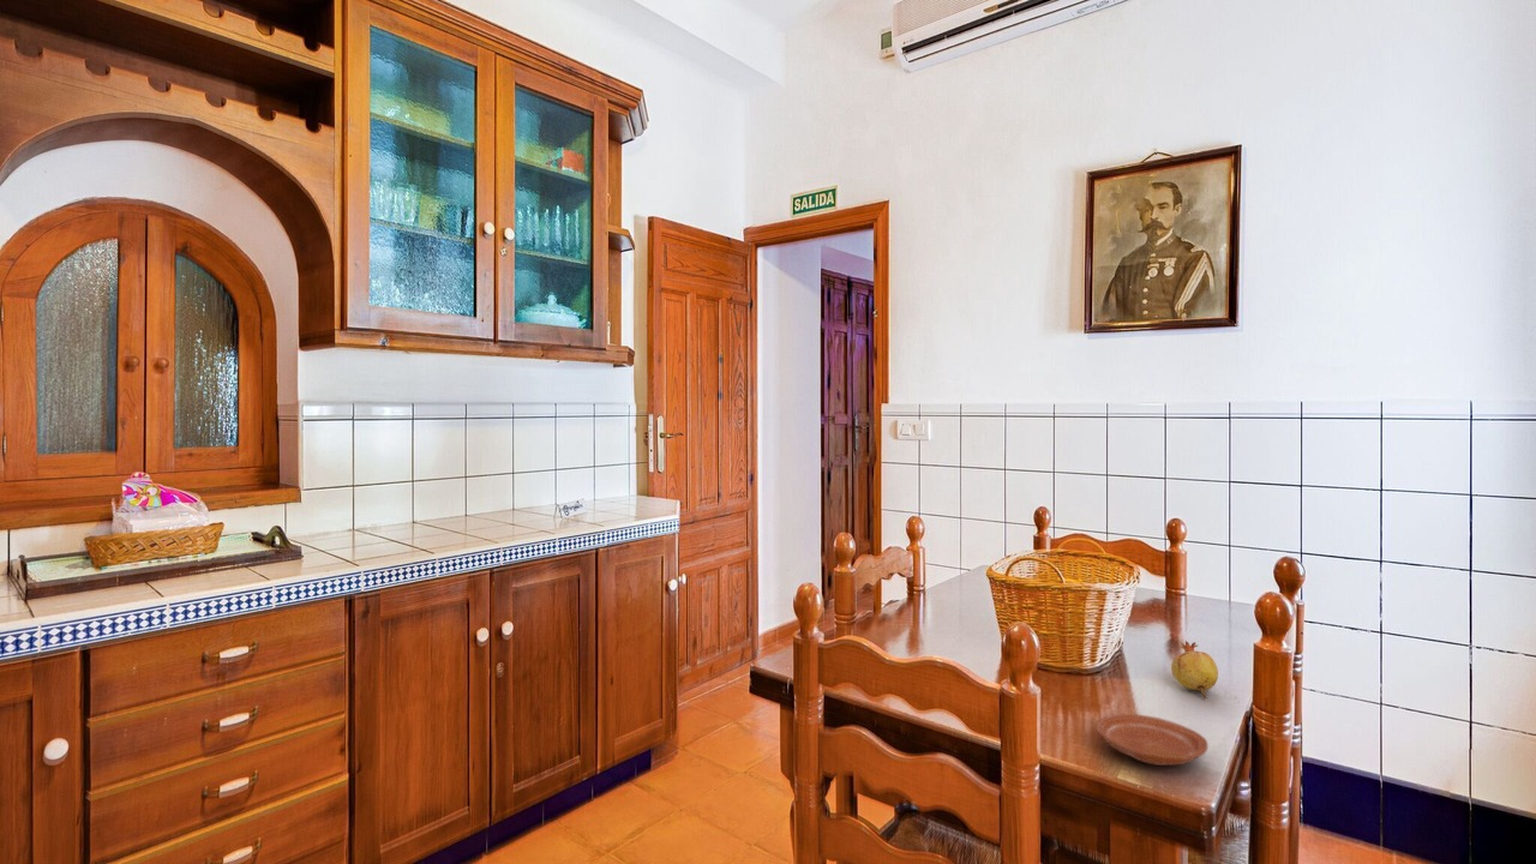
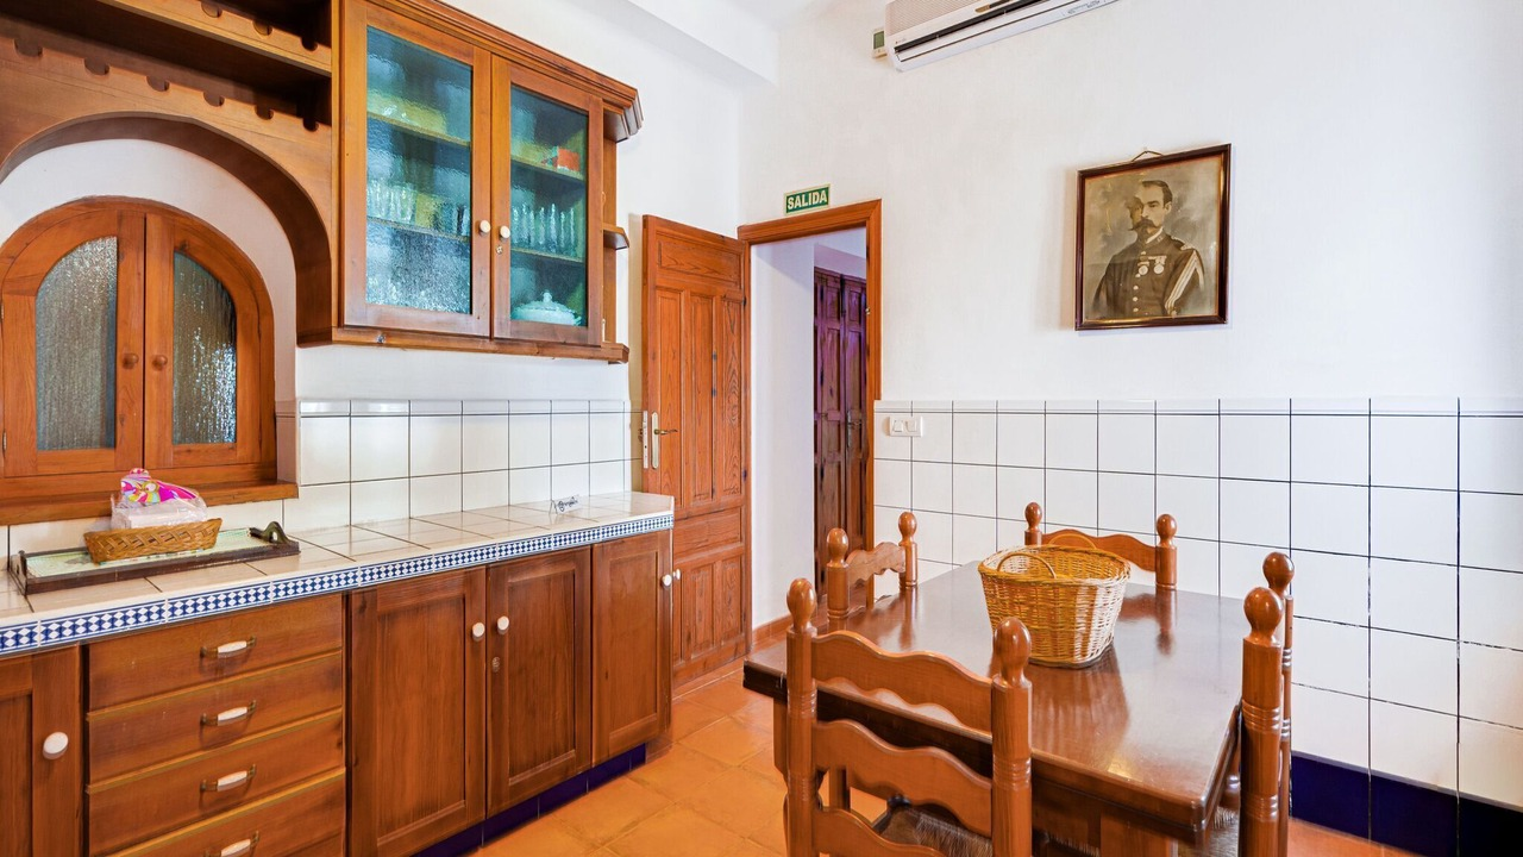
- plate [1094,713,1210,767]
- fruit [1170,640,1219,700]
